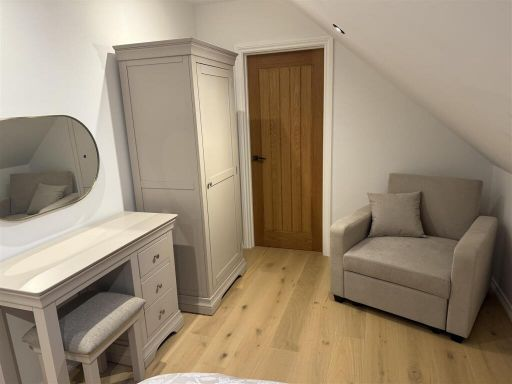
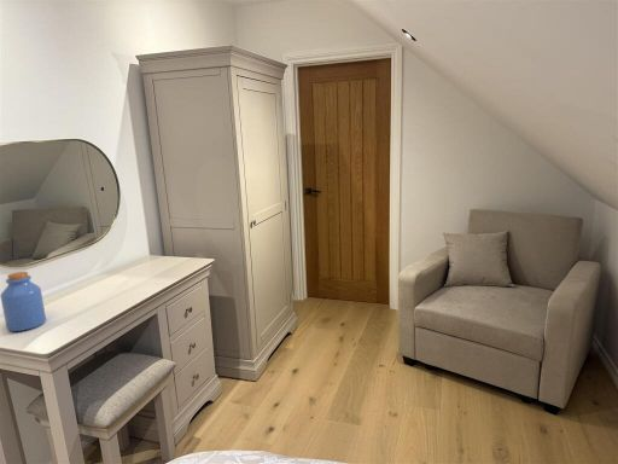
+ jar [0,271,47,332]
